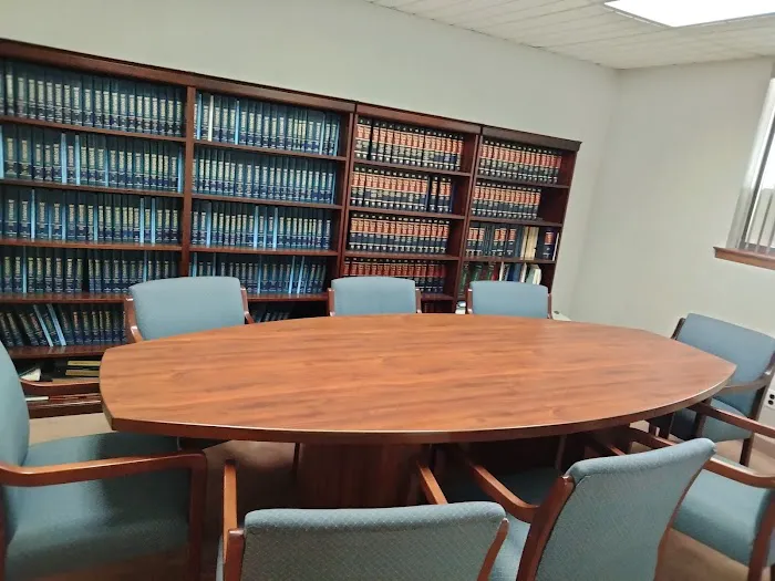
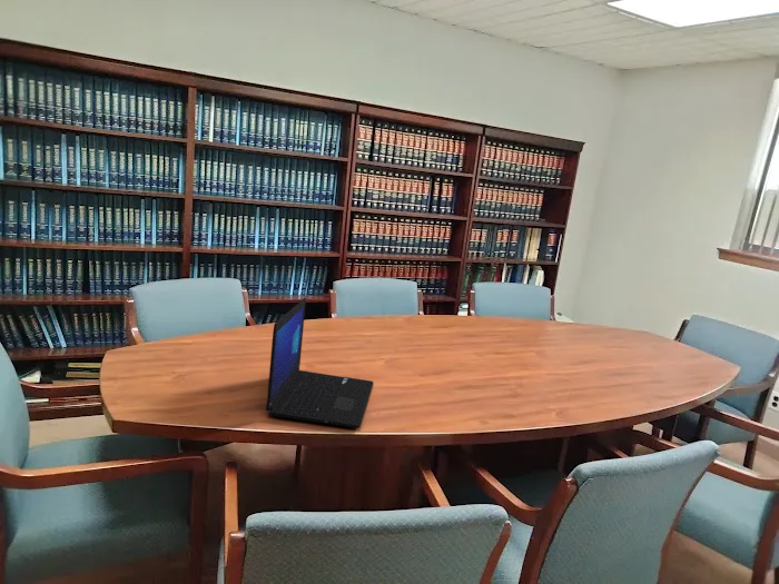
+ laptop [265,297,374,429]
